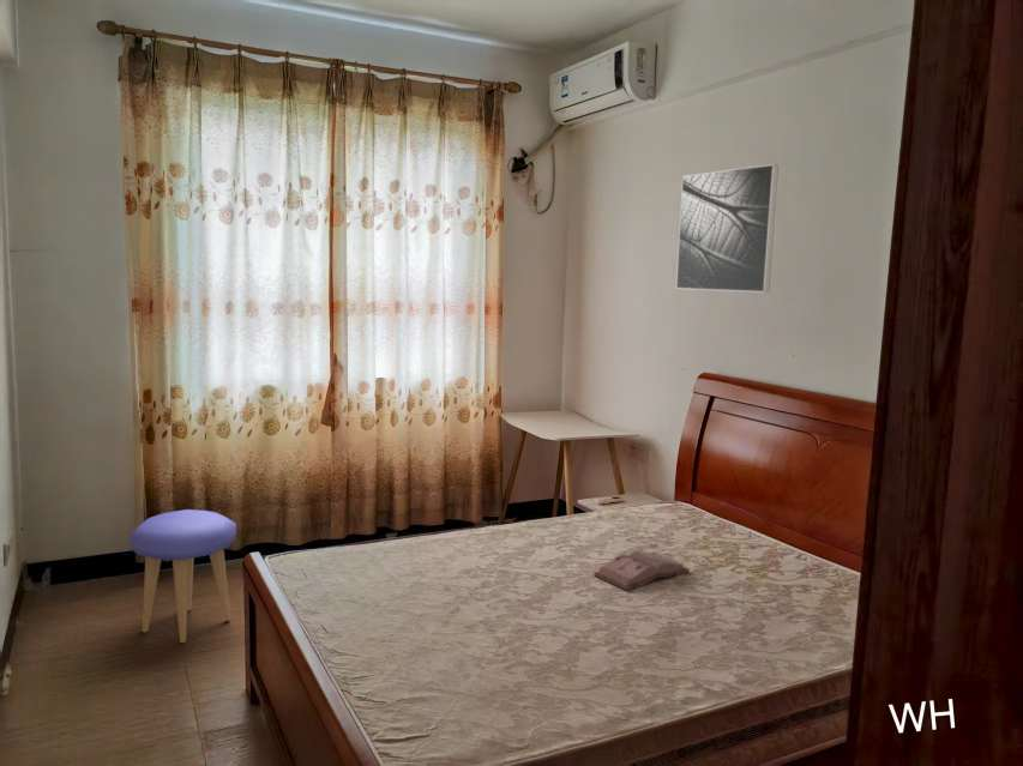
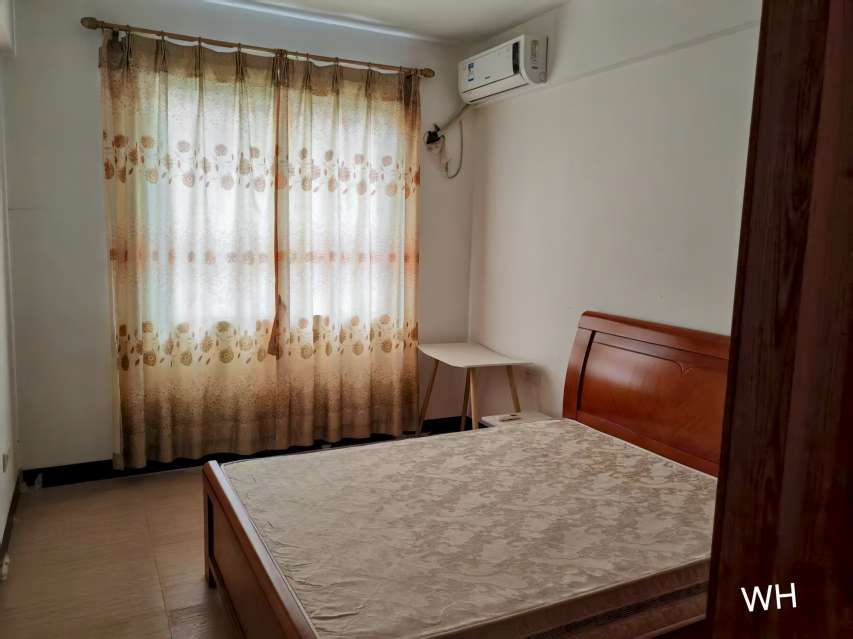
- stool [128,508,237,644]
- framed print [675,163,780,294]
- hardback book [592,550,691,591]
